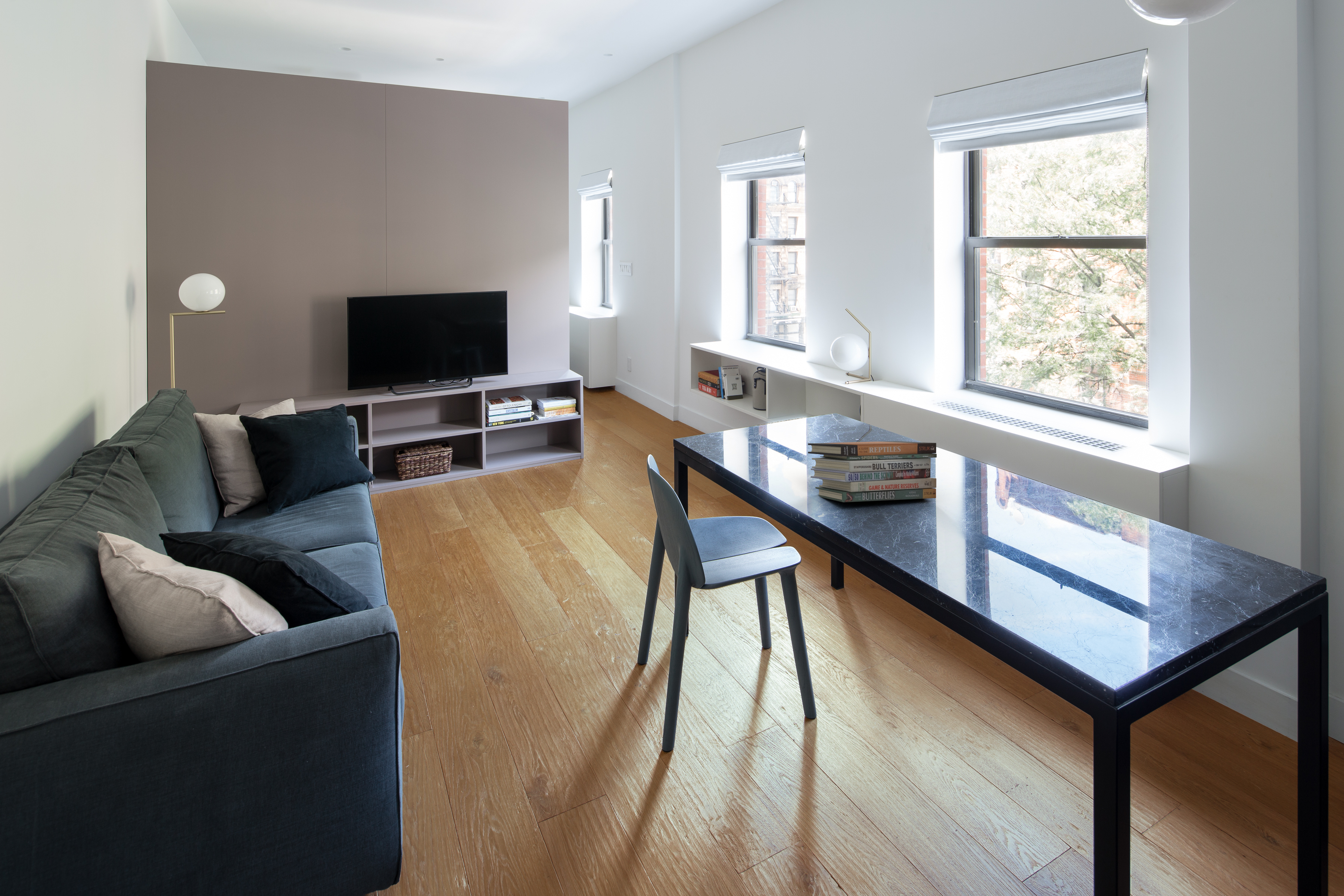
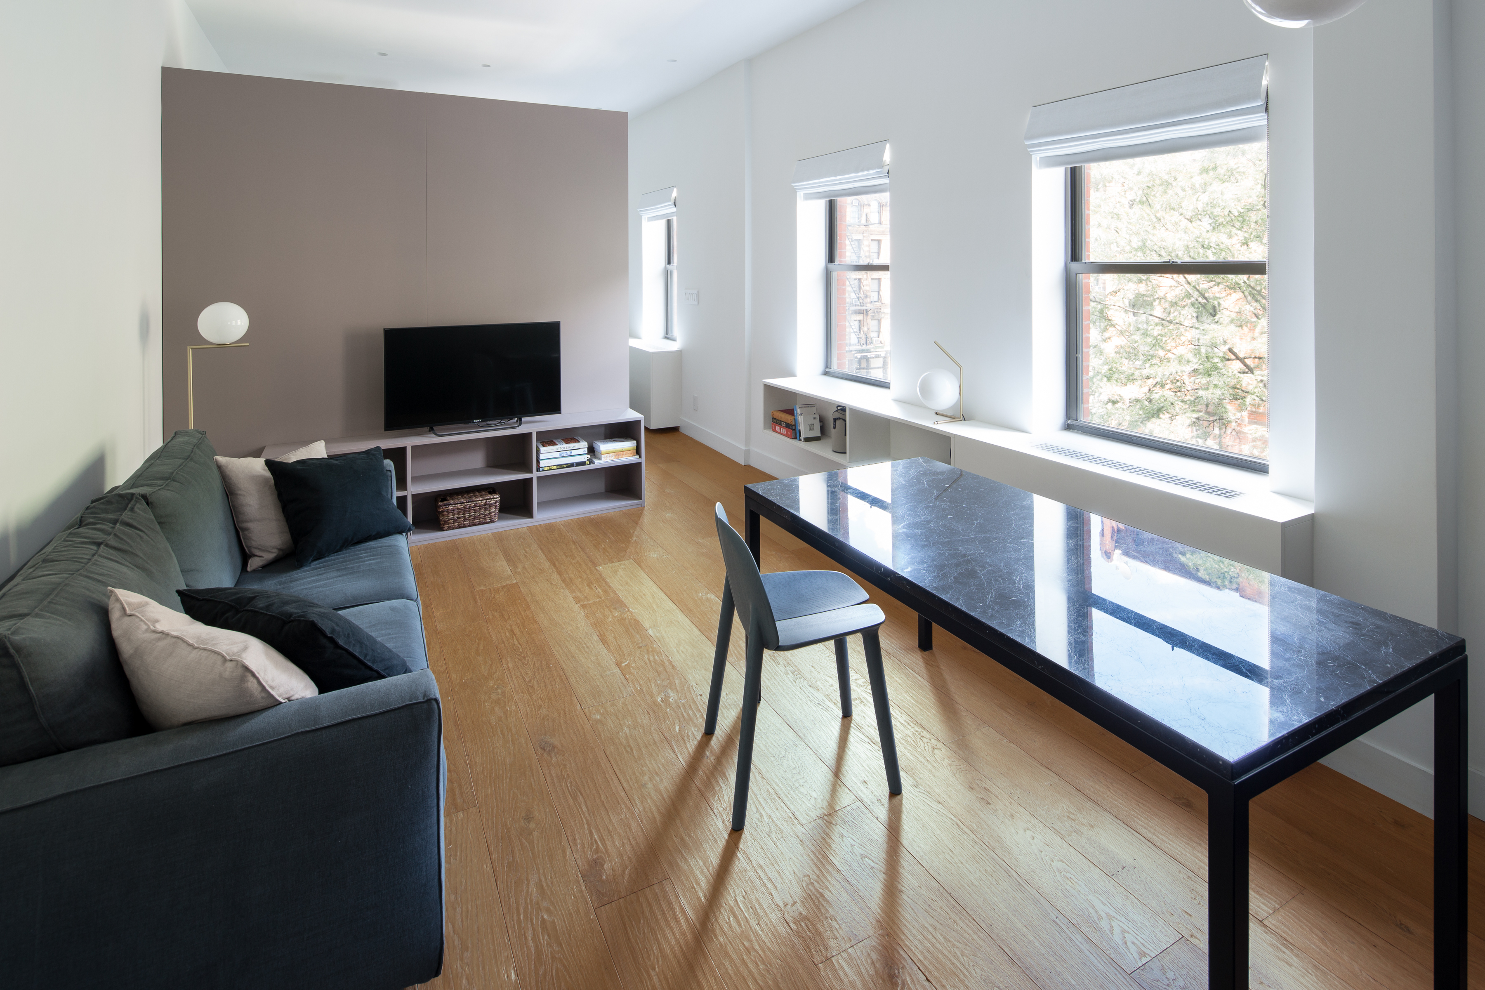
- book stack [808,441,937,503]
